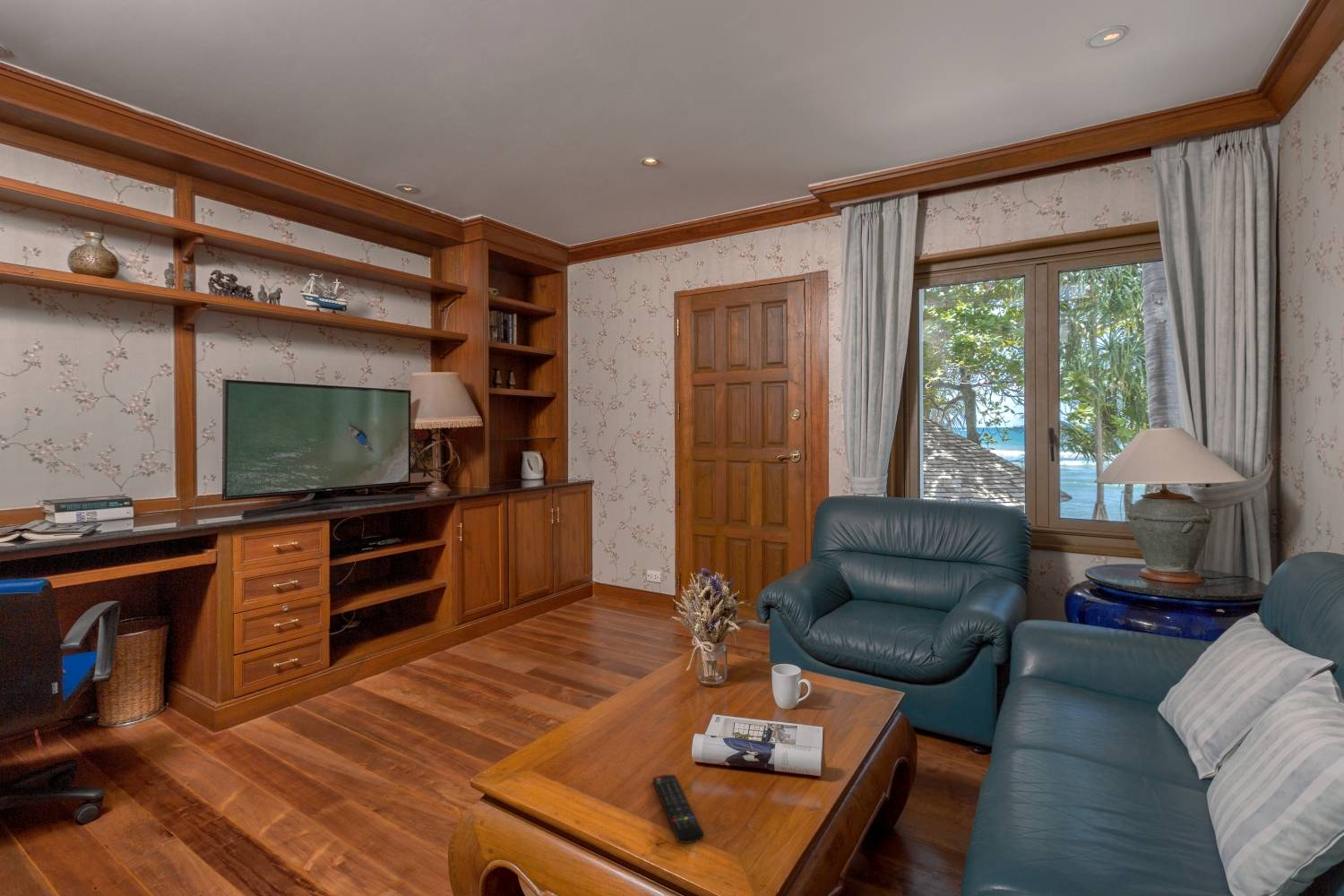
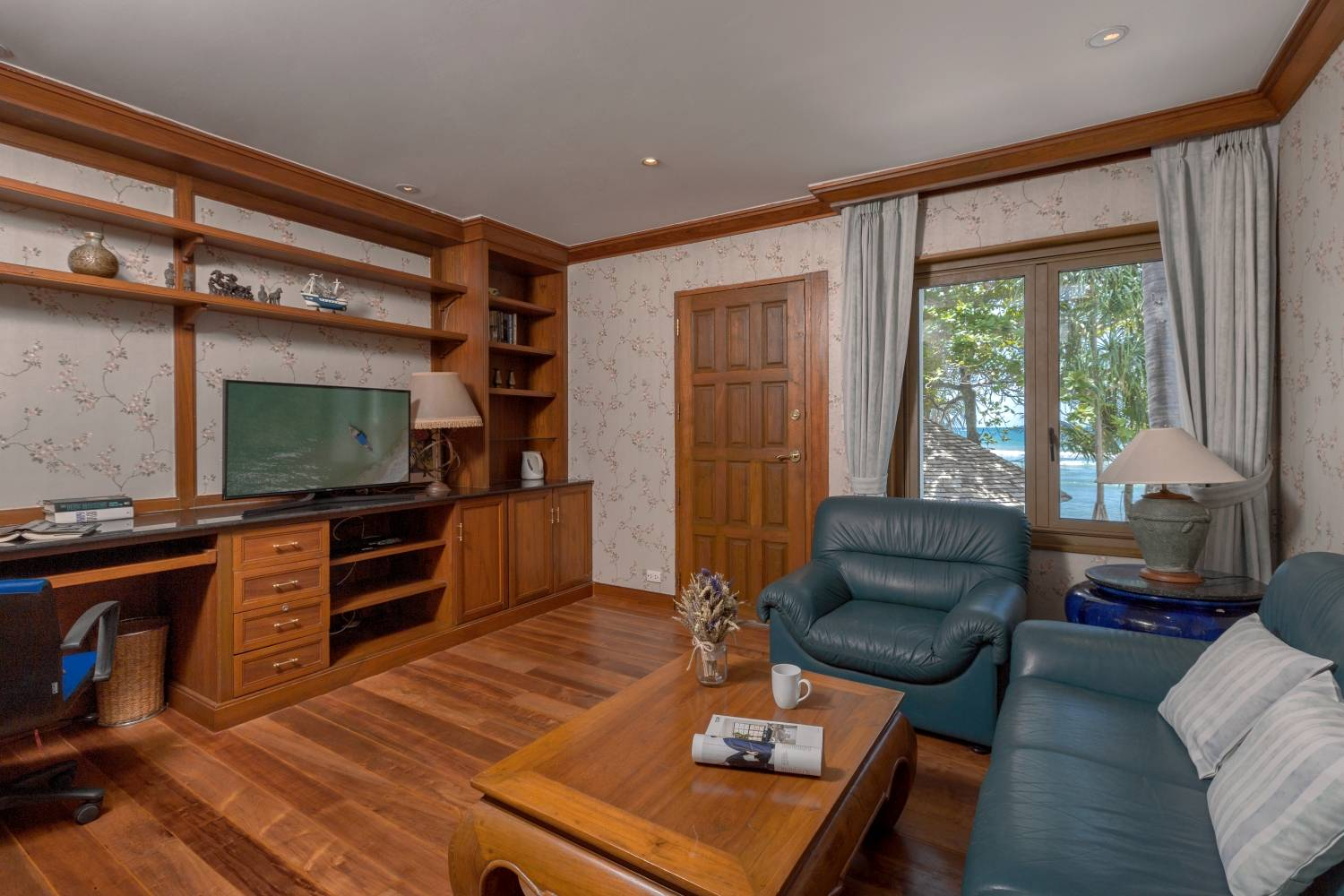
- remote control [651,773,705,844]
